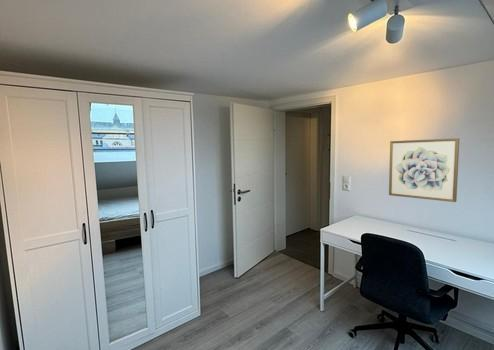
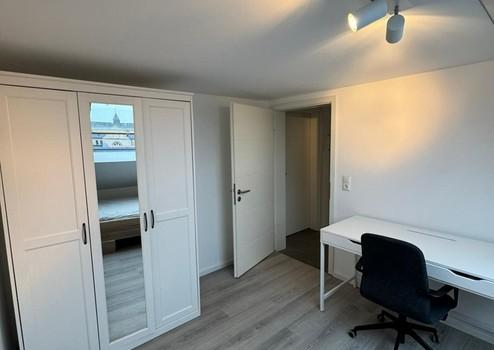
- wall art [388,137,460,203]
